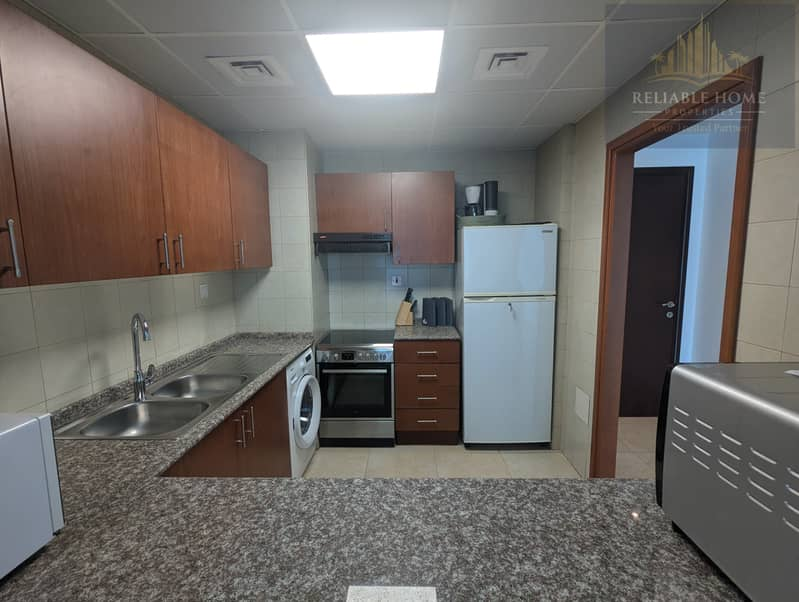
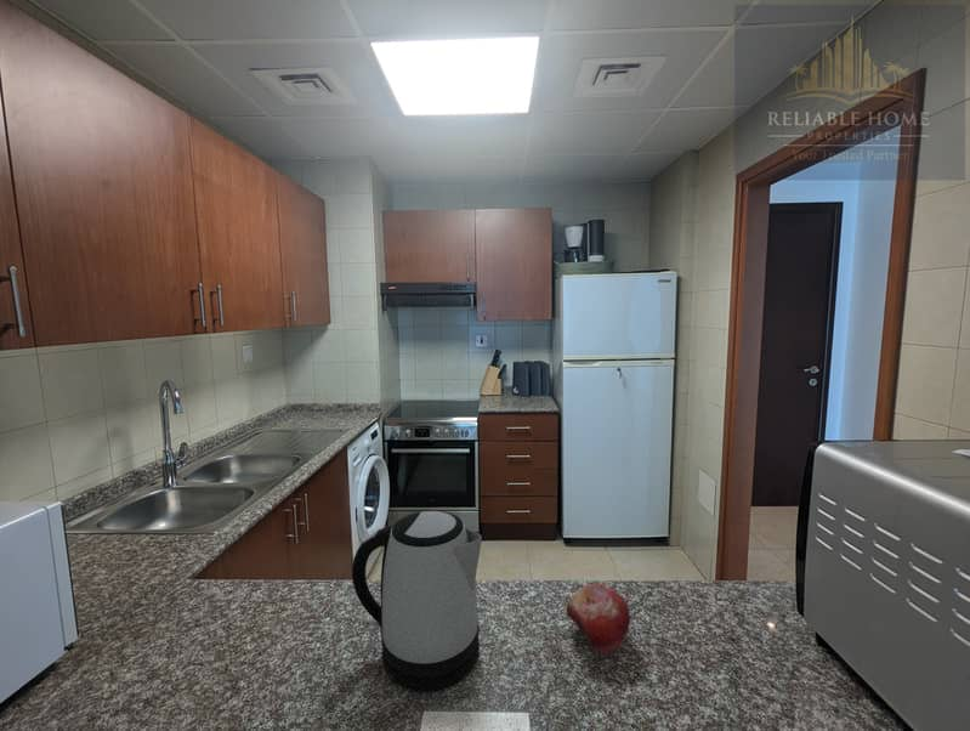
+ fruit [566,583,631,654]
+ kettle [351,510,483,693]
